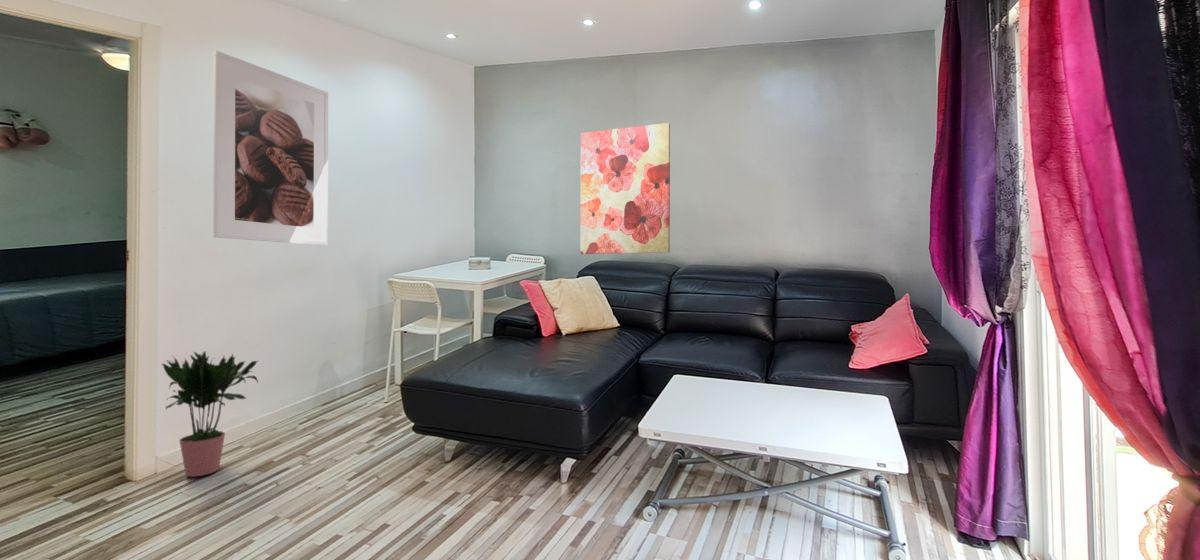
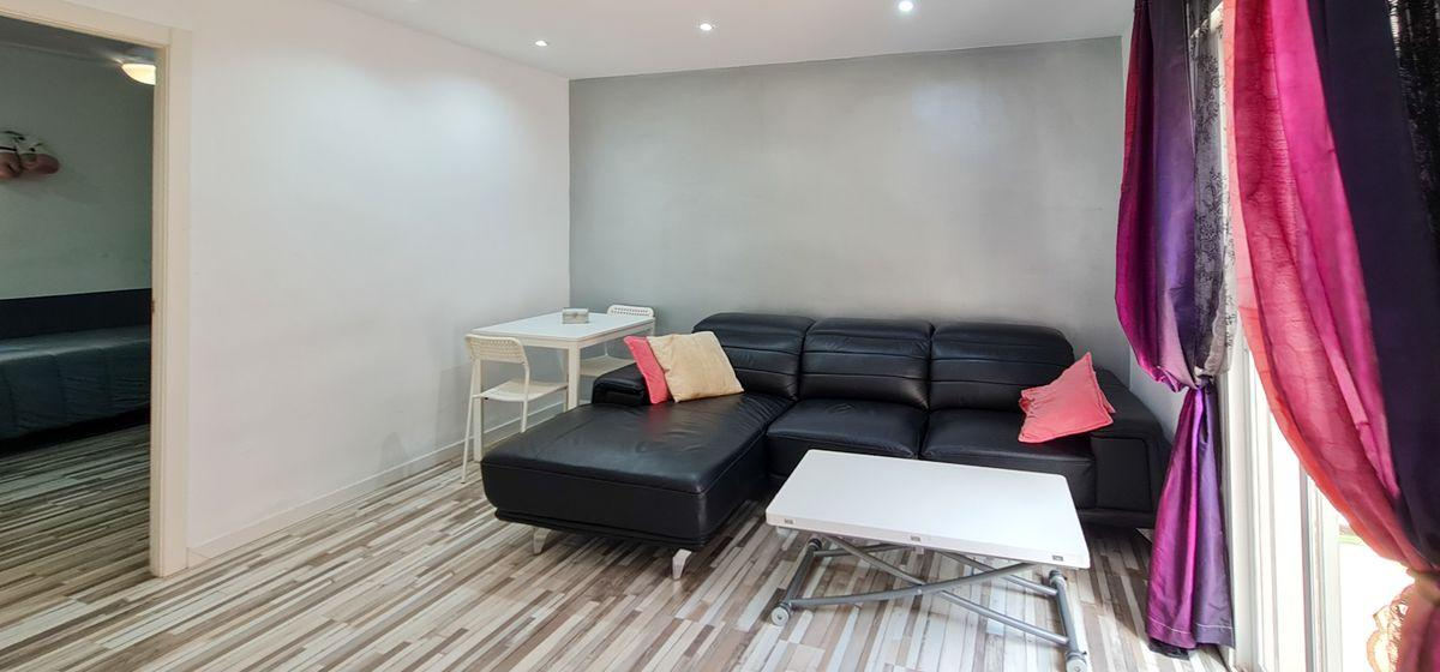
- potted plant [161,350,261,477]
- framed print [213,50,329,246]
- wall art [580,122,671,255]
